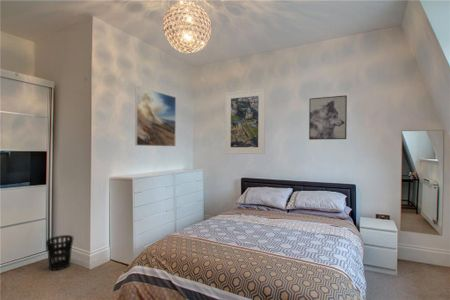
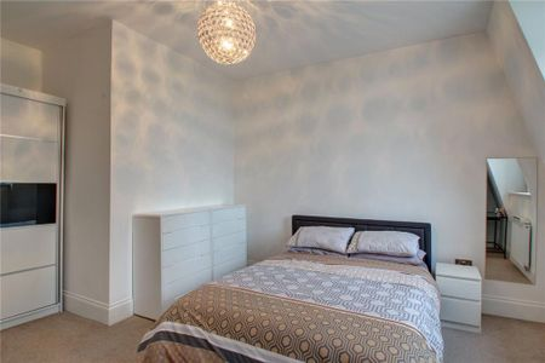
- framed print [224,88,266,155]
- wastebasket [45,234,74,271]
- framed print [134,85,177,147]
- wall art [308,94,348,141]
